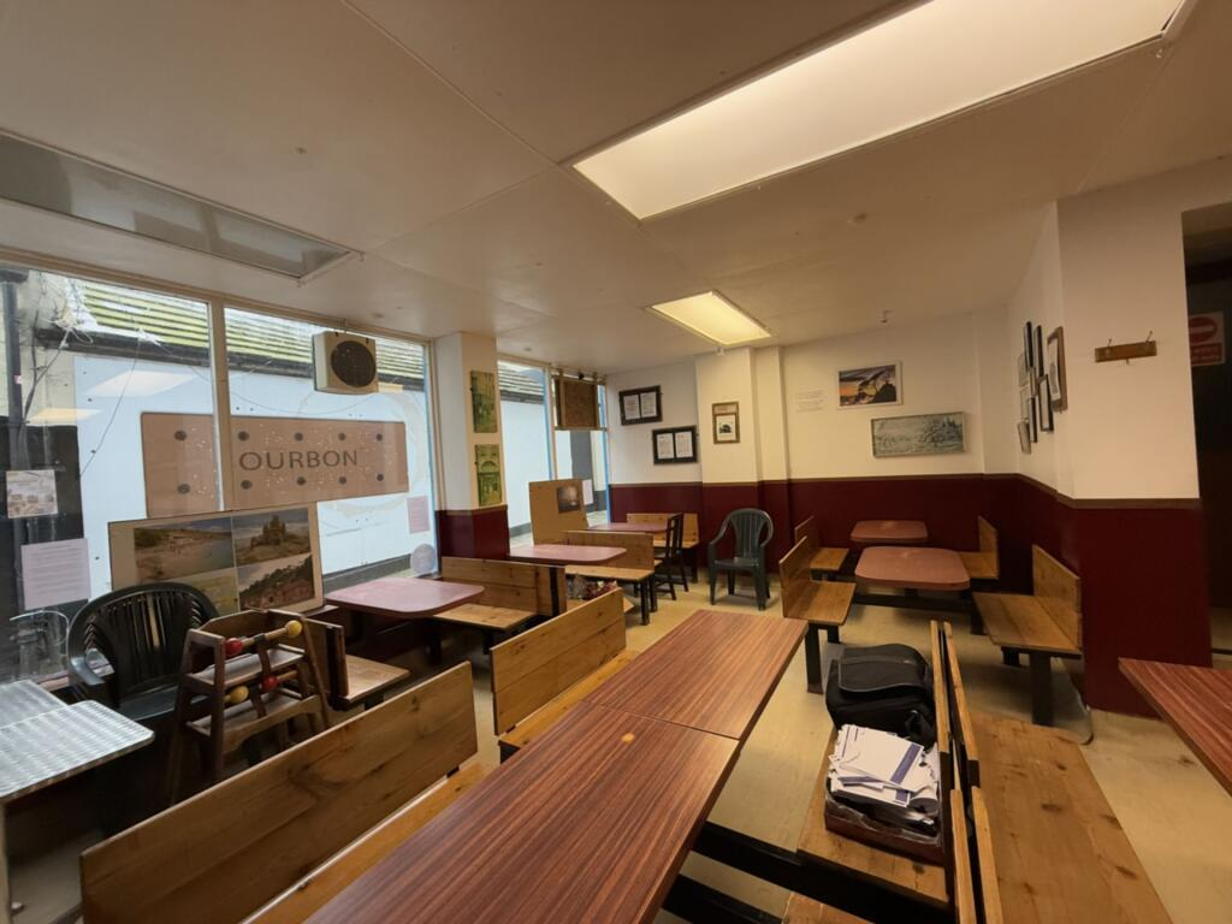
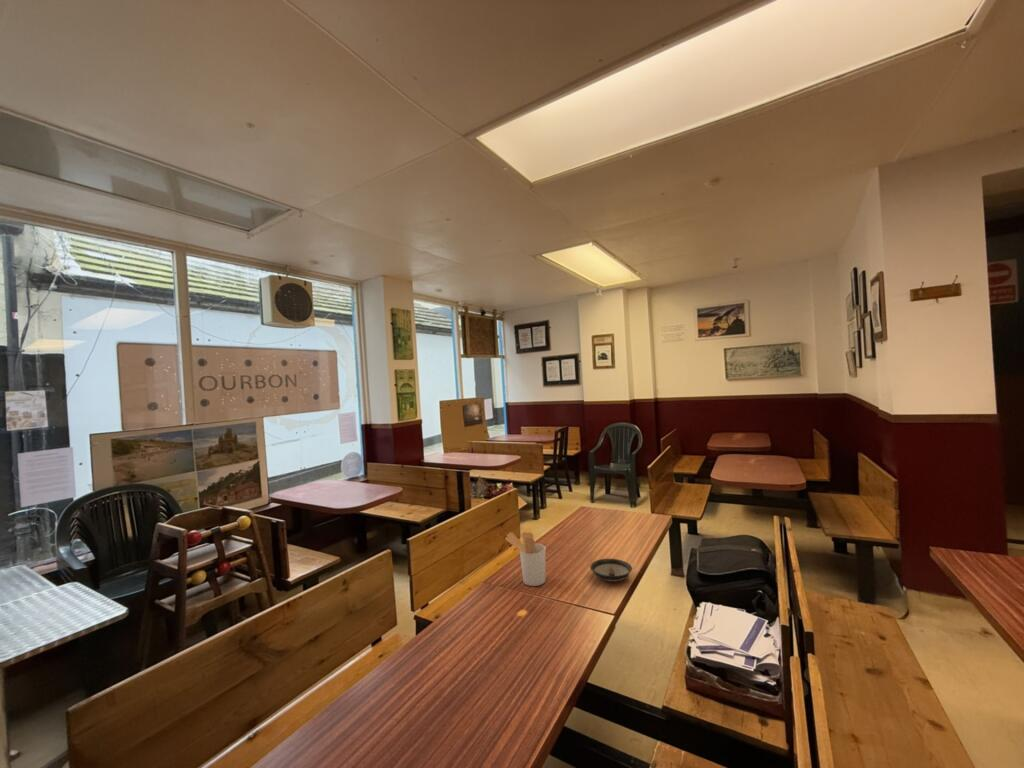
+ saucer [589,558,633,583]
+ utensil holder [504,531,546,587]
